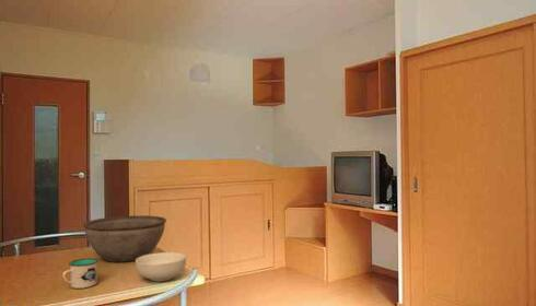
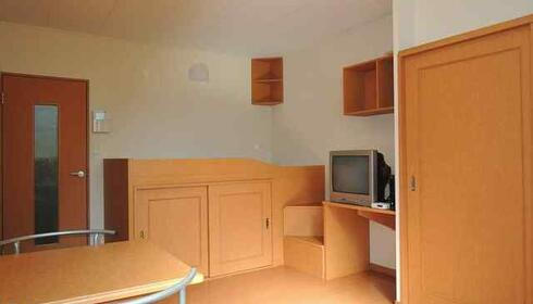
- bowl [82,214,167,263]
- mug [61,258,100,290]
- cereal bowl [135,251,187,282]
